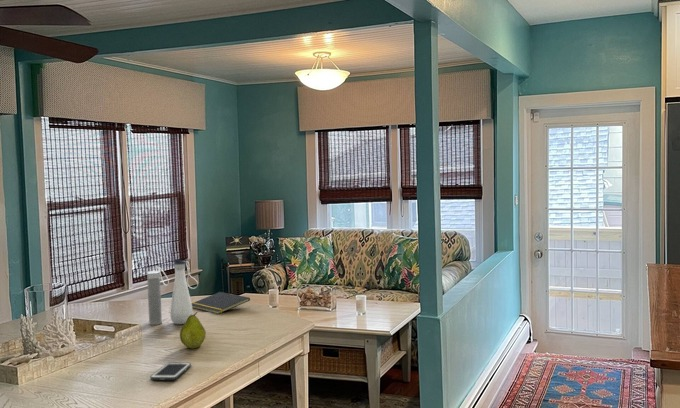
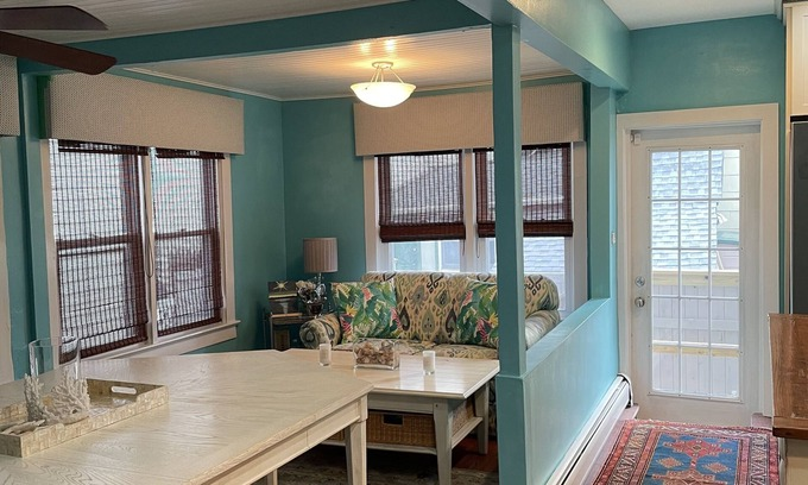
- cell phone [149,362,192,381]
- water bottle [146,258,199,326]
- notepad [191,291,251,315]
- fruit [179,311,207,350]
